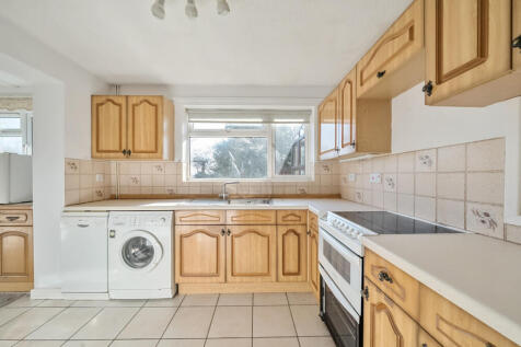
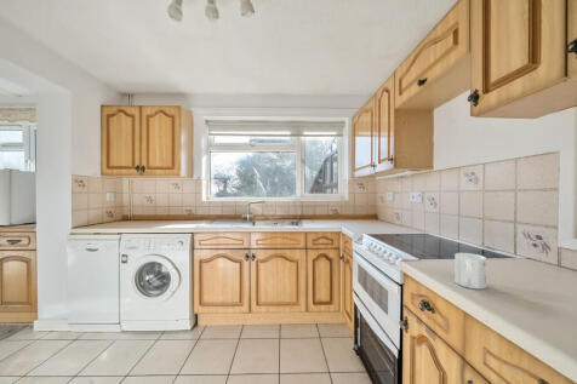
+ mug [453,252,487,291]
